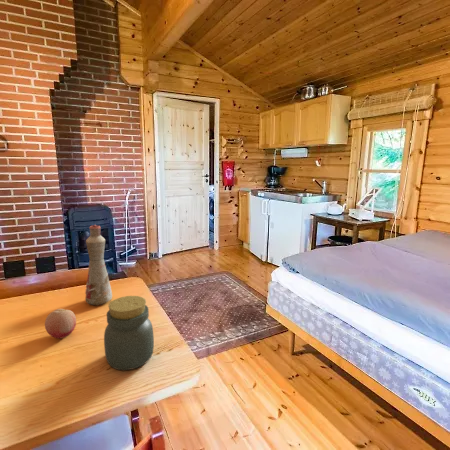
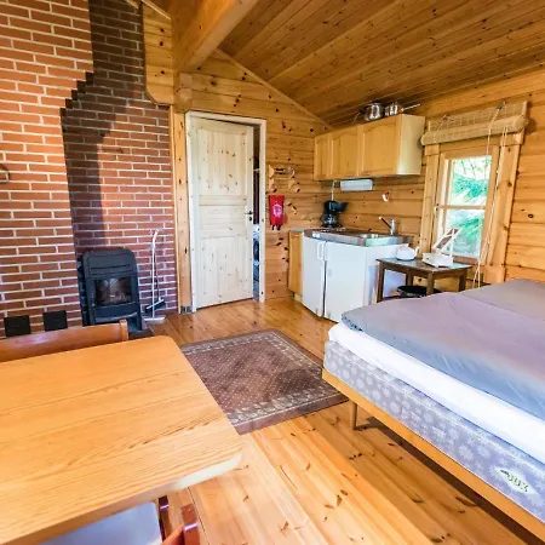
- jar [103,295,155,371]
- bottle [84,224,113,306]
- fruit [44,308,77,339]
